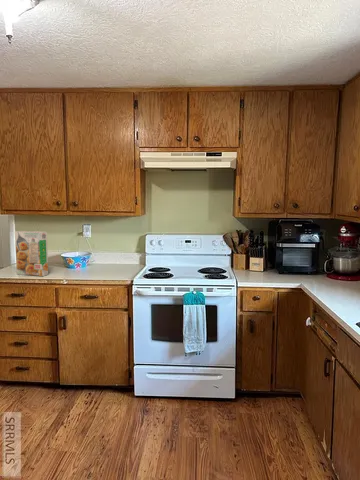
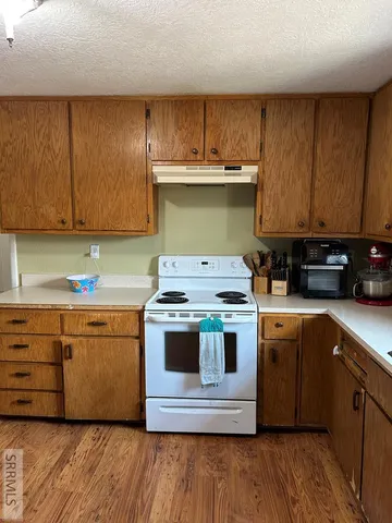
- cereal box [14,230,49,277]
